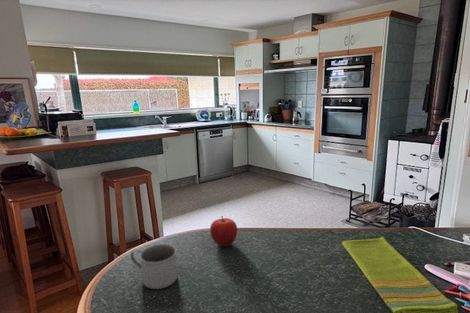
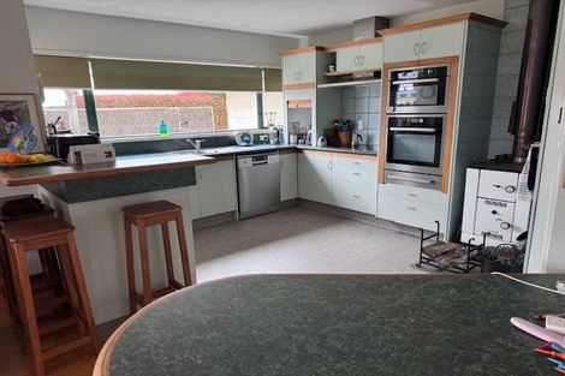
- dish towel [341,236,459,313]
- fruit [209,215,238,247]
- mug [129,243,179,290]
